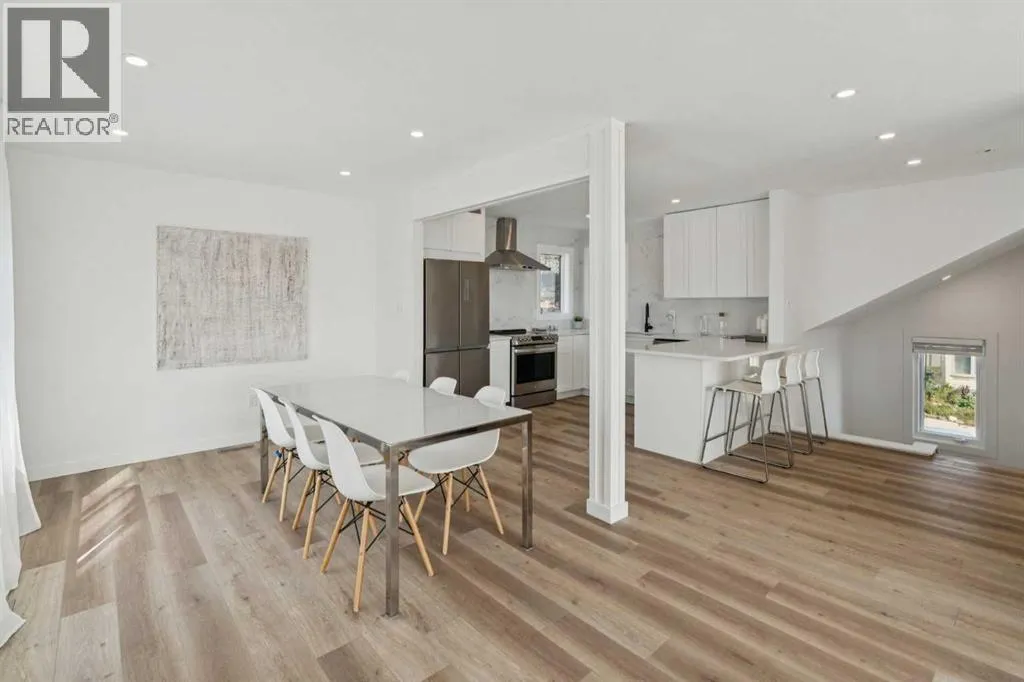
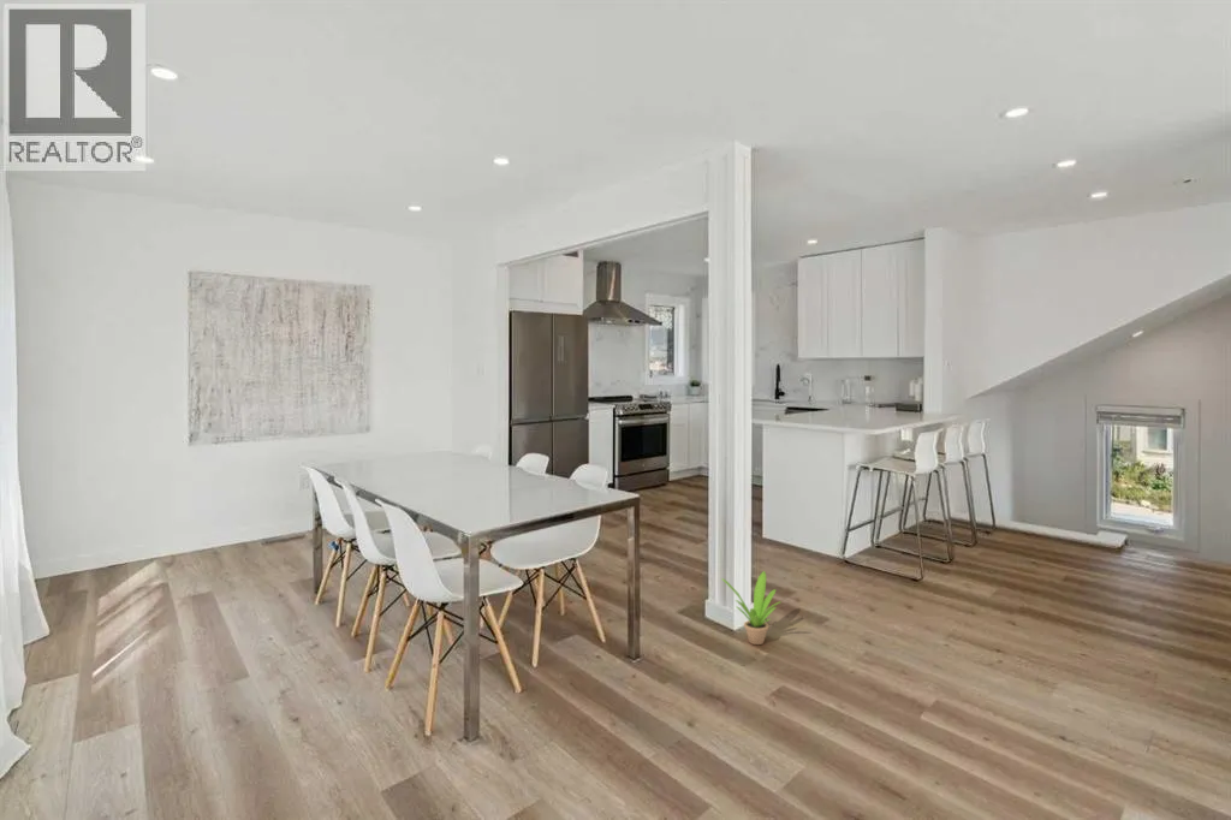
+ potted plant [720,570,783,646]
